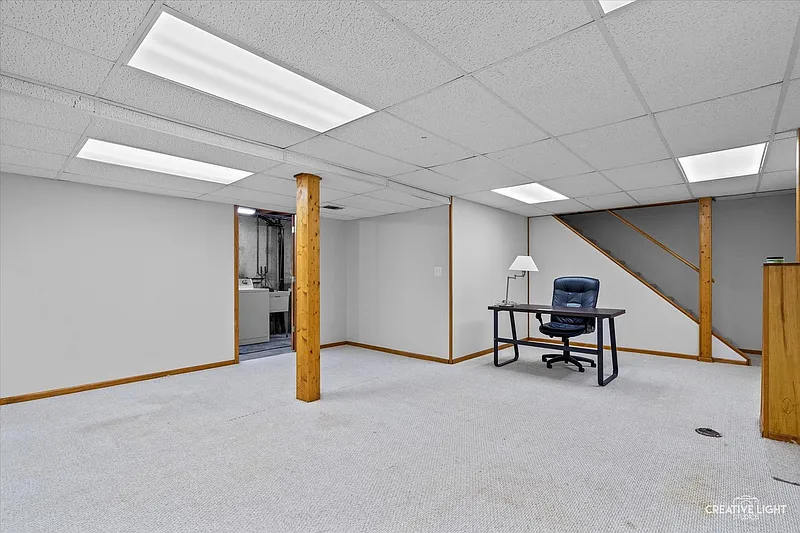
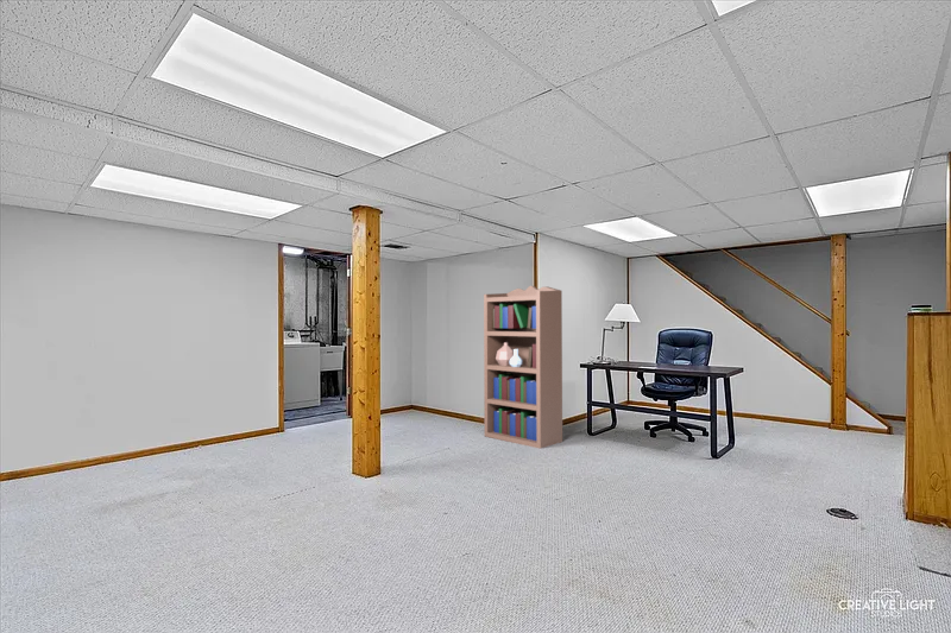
+ bookcase [483,285,563,449]
